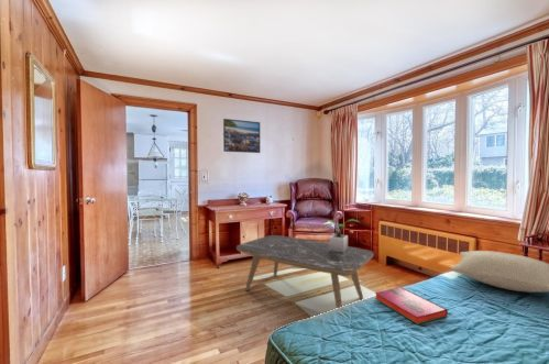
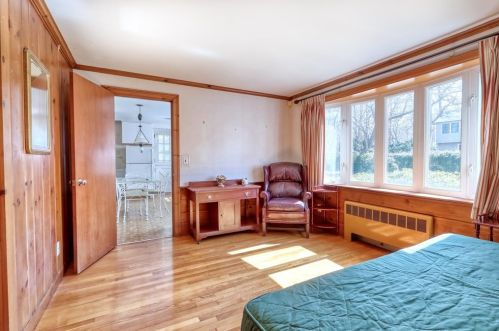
- coffee table [235,234,374,309]
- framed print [222,118,261,154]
- pillow [450,250,549,294]
- hardback book [374,286,449,326]
- potted plant [322,218,363,253]
